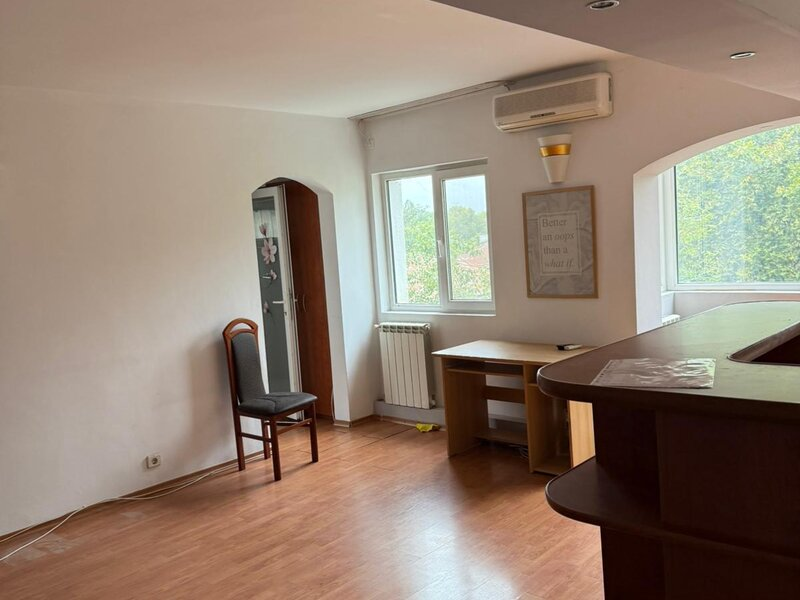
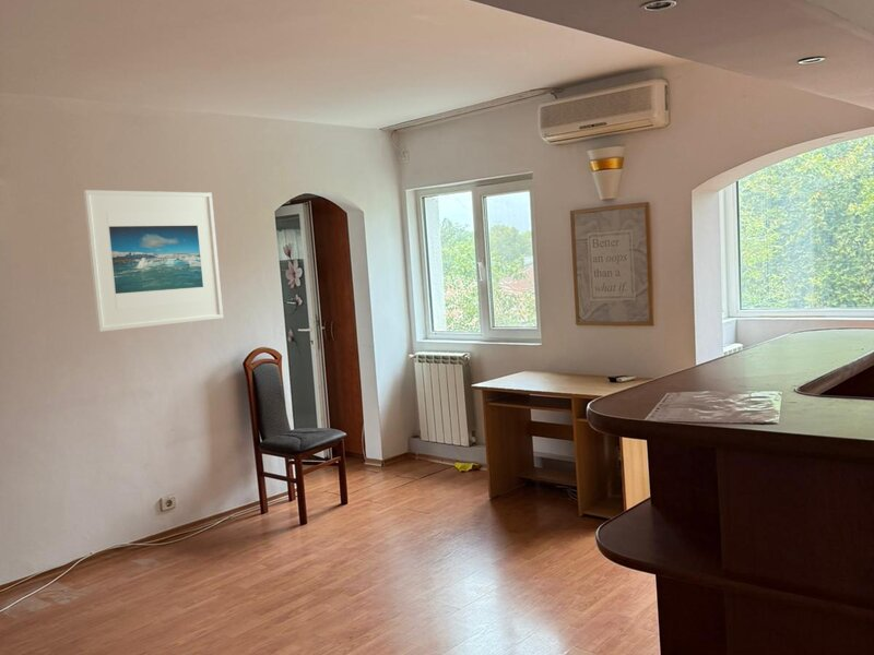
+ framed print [82,189,224,333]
